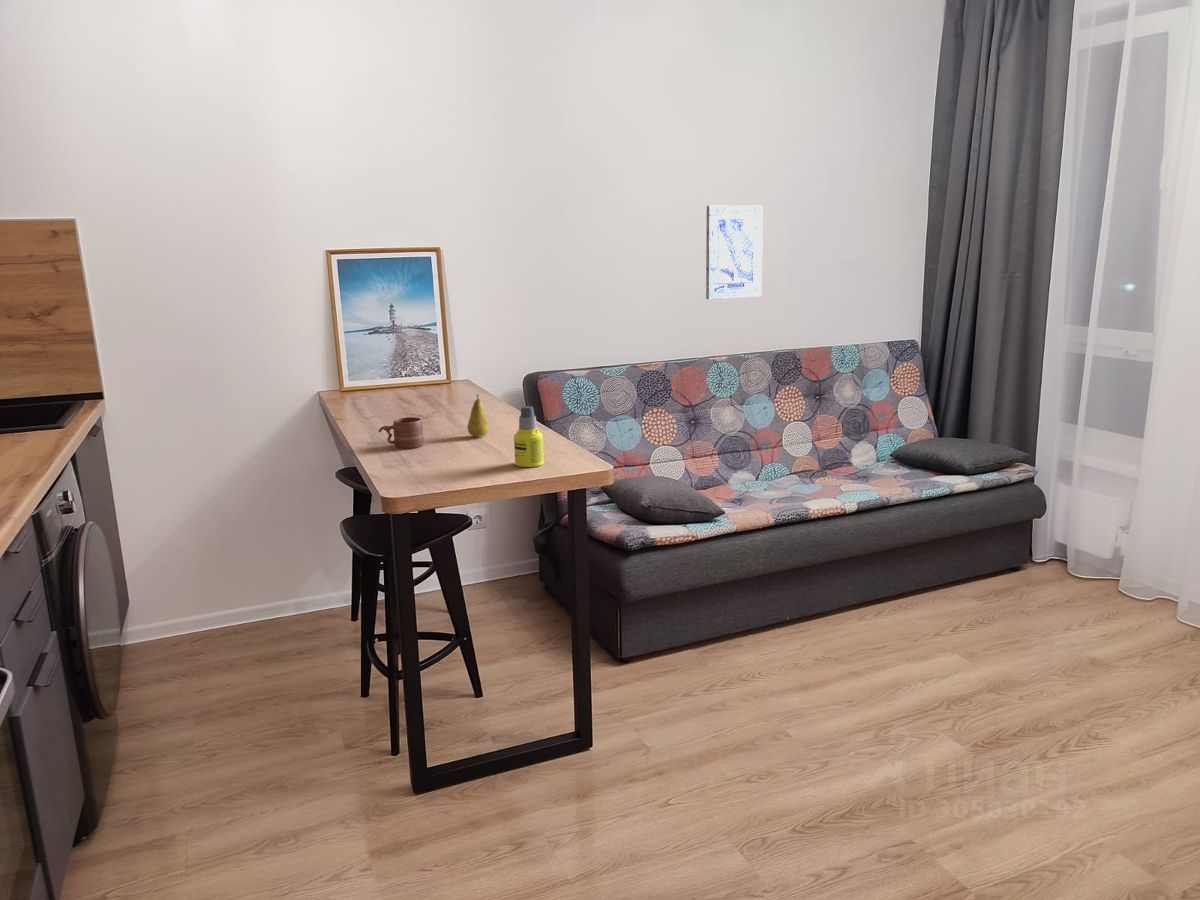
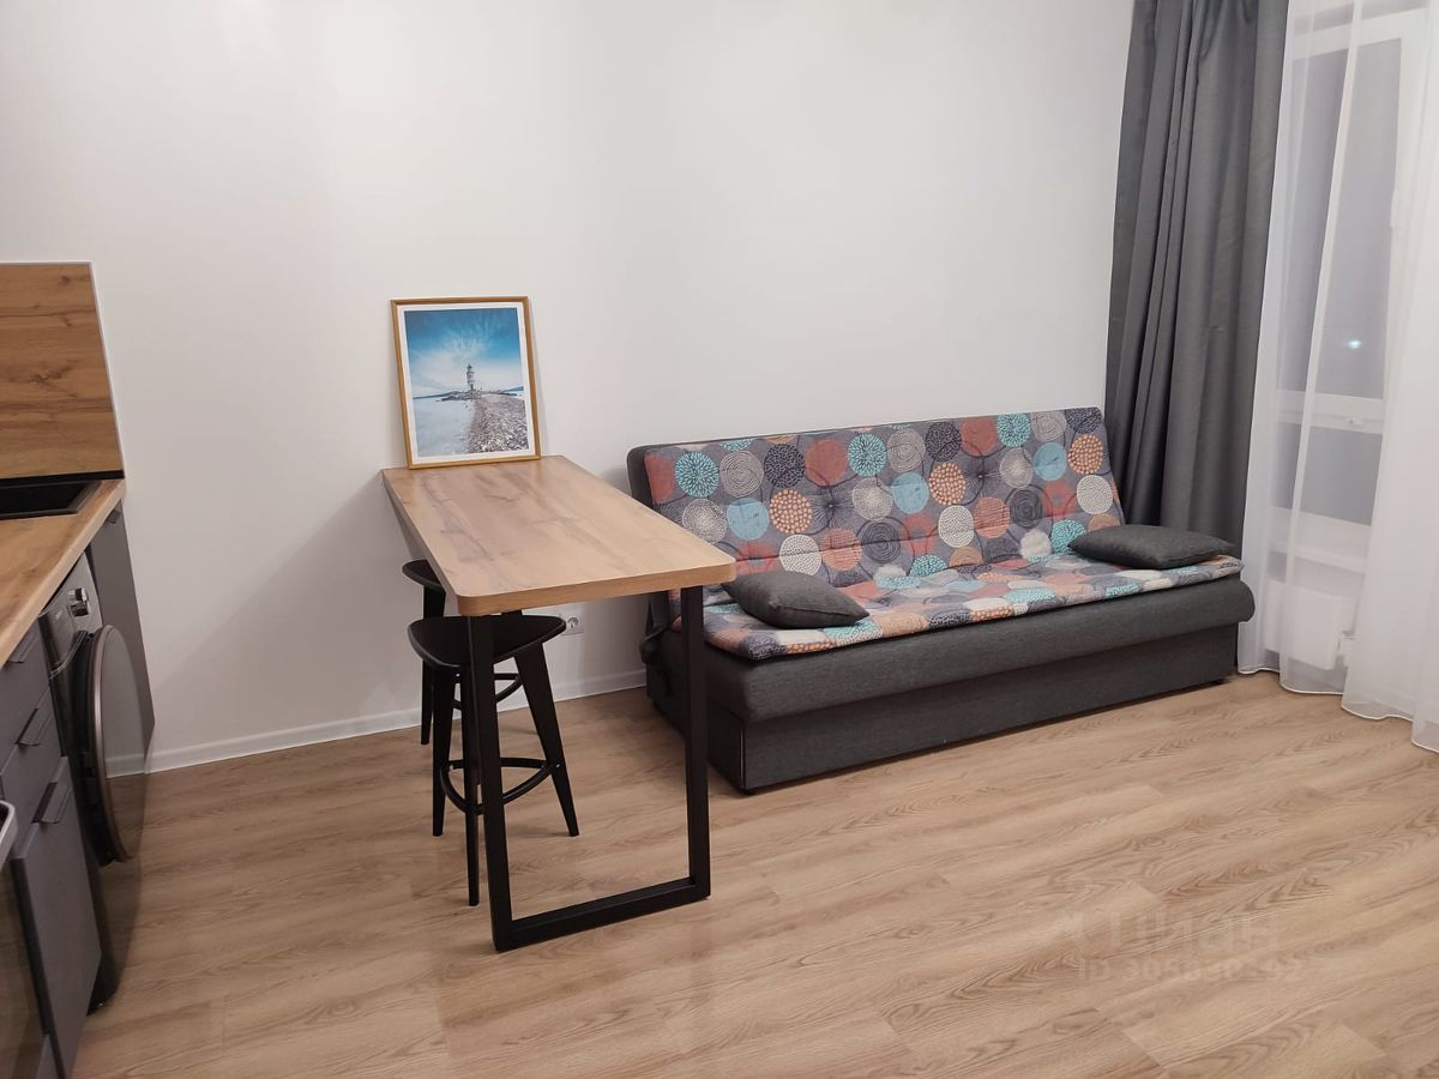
- fruit [466,393,490,438]
- wall art [705,204,764,300]
- mug [378,416,425,450]
- bottle [513,405,545,468]
